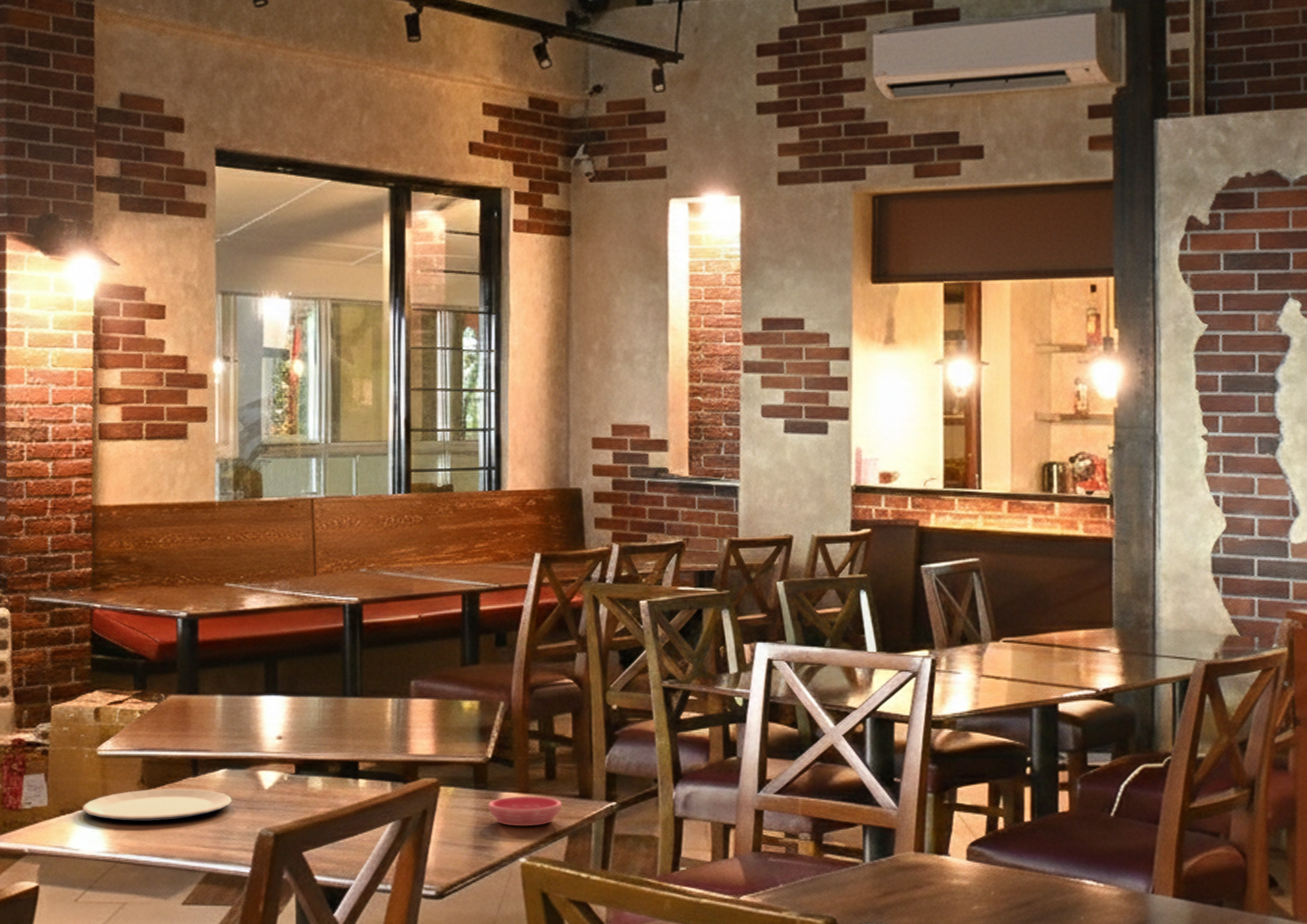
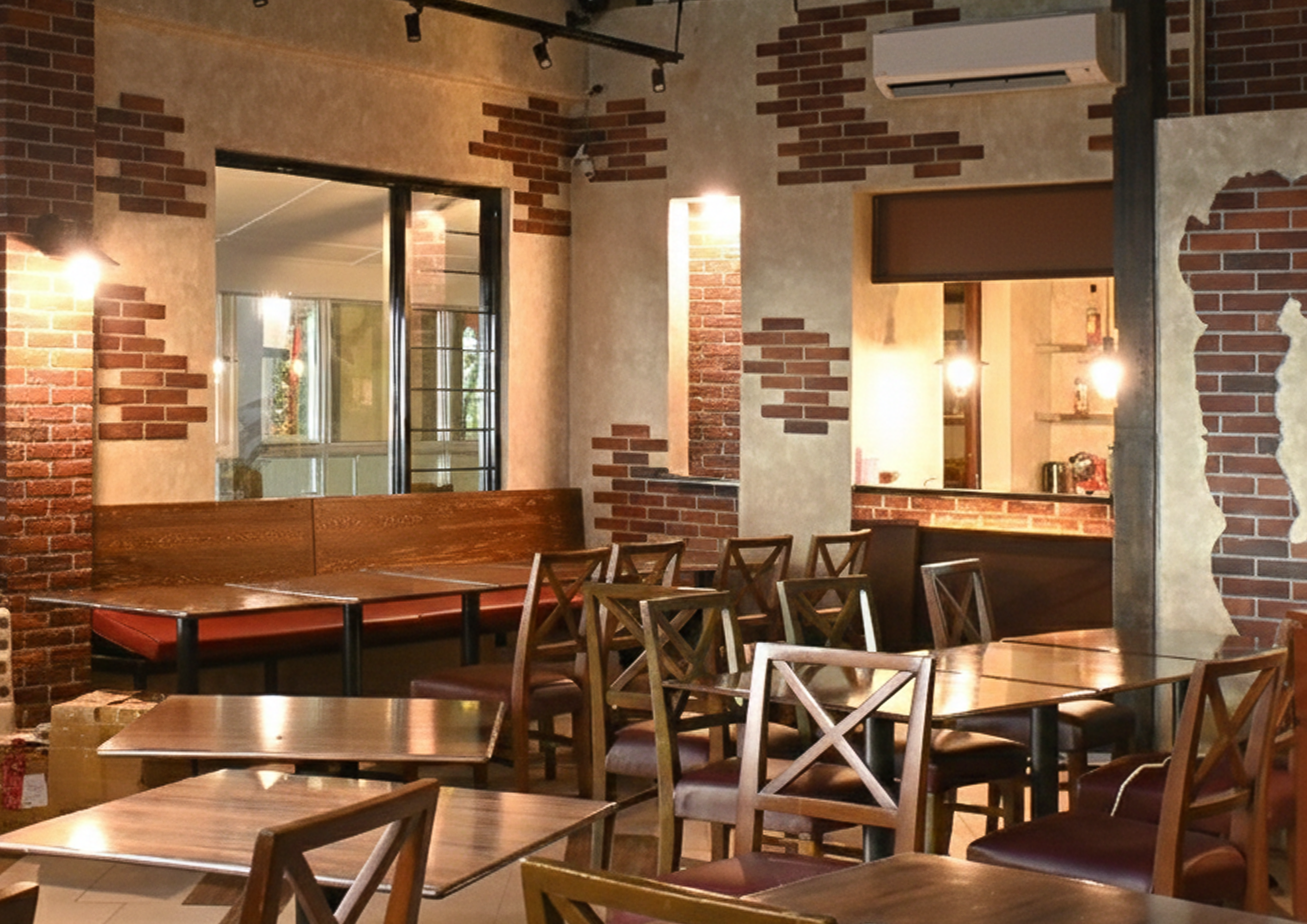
- plate [83,788,232,821]
- saucer [488,796,562,826]
